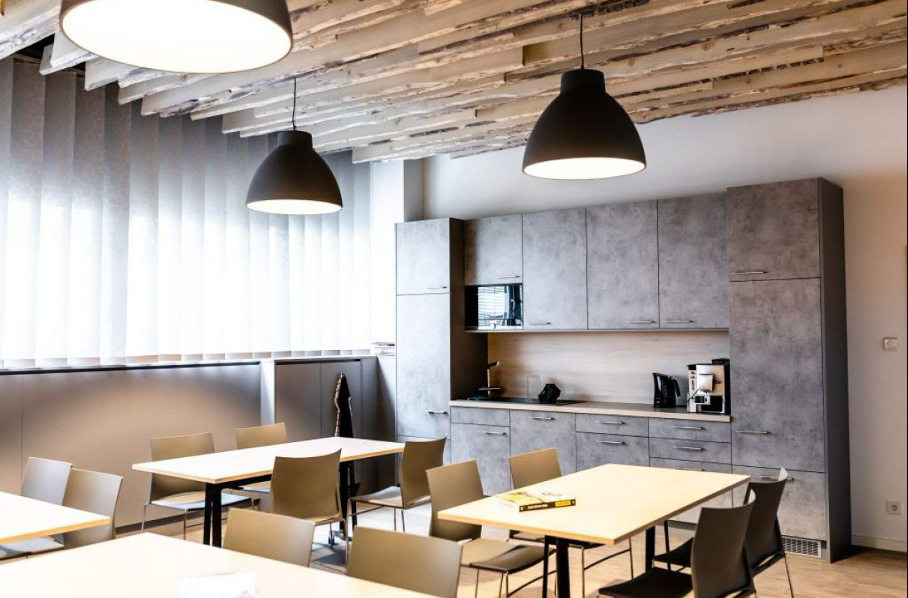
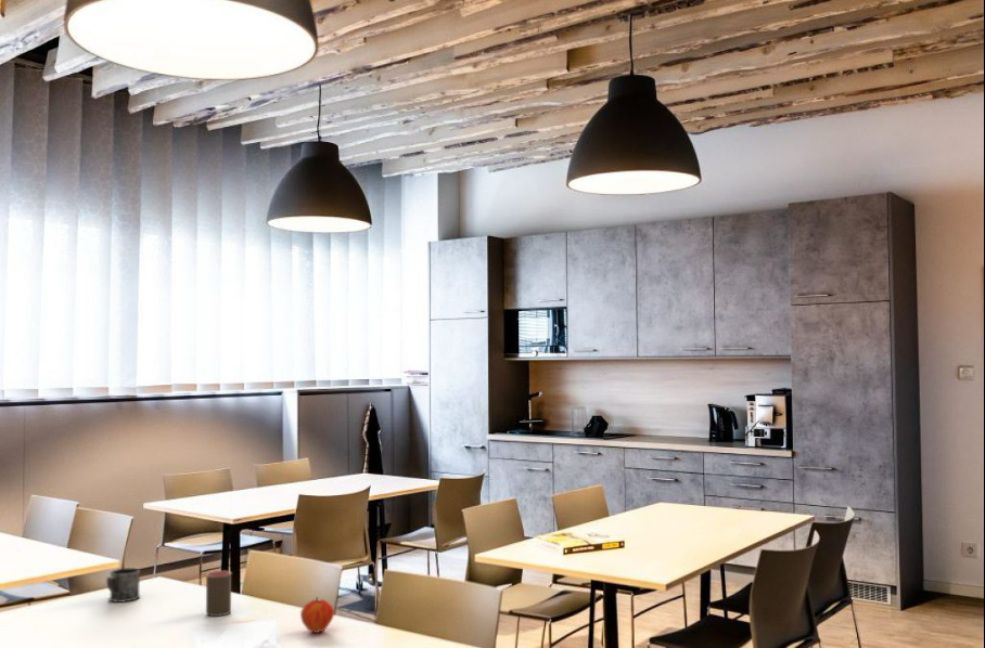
+ fruit [299,596,335,634]
+ mug [105,567,141,604]
+ cup [205,570,232,618]
